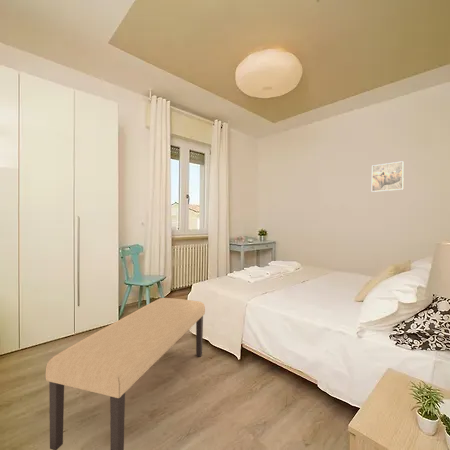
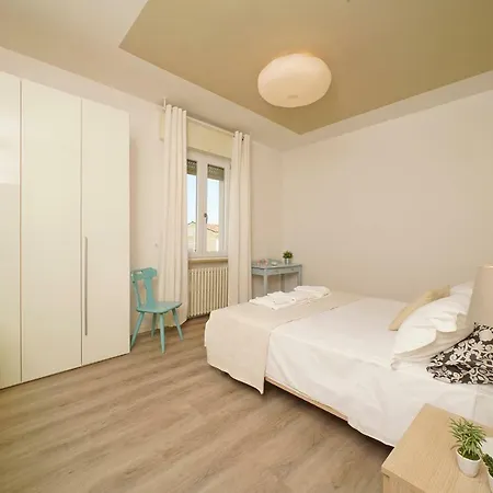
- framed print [371,160,405,193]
- bench [45,297,206,450]
